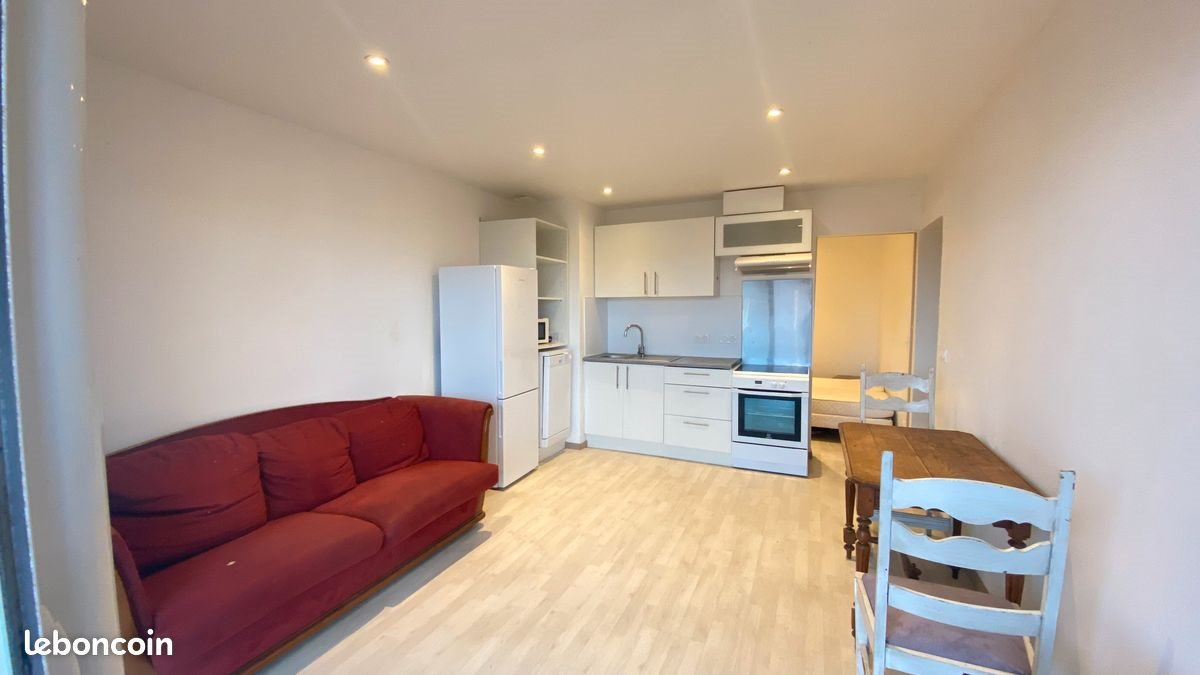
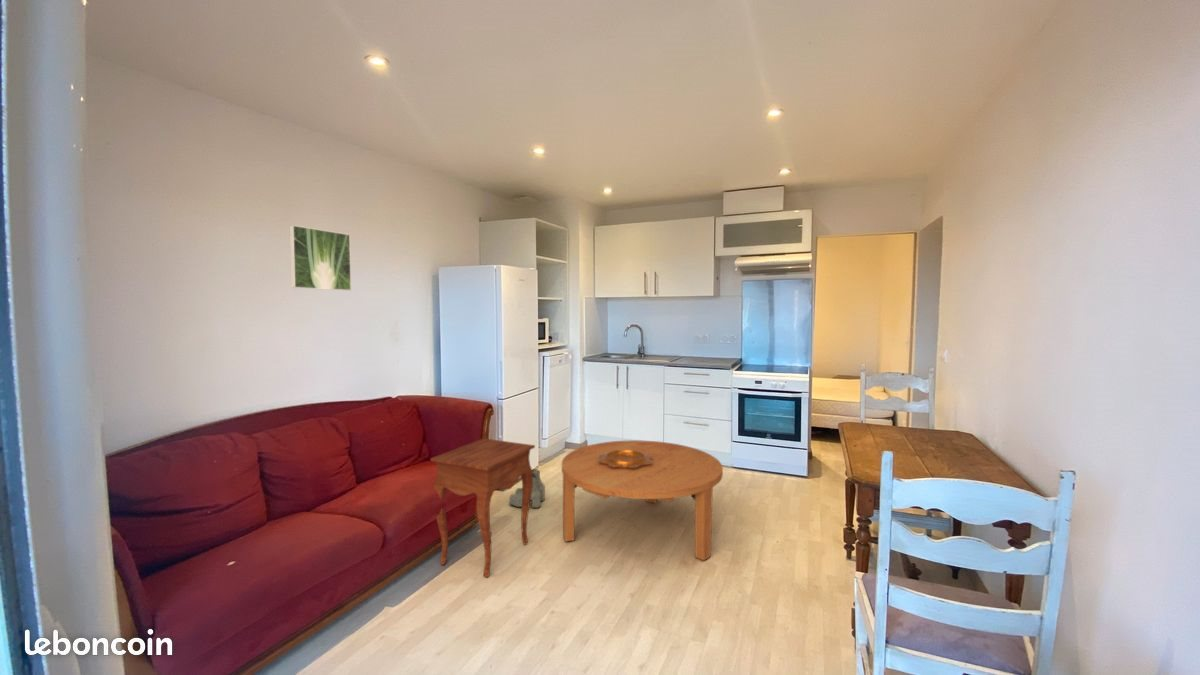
+ boots [508,469,546,509]
+ coffee table [561,439,724,562]
+ side table [430,437,536,578]
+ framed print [288,224,352,292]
+ decorative bowl [598,450,653,468]
